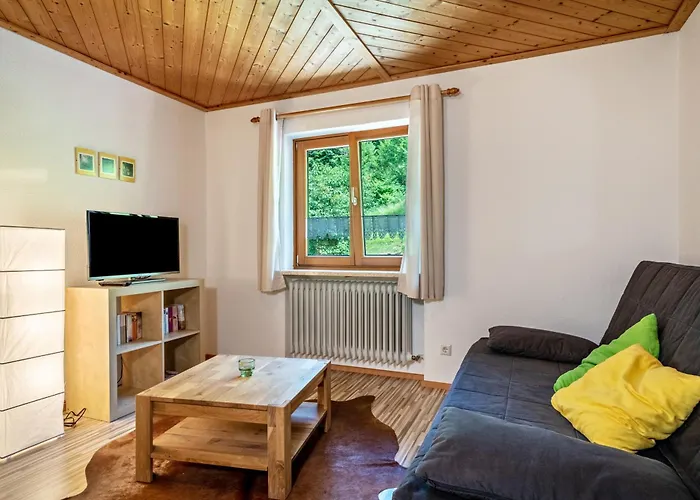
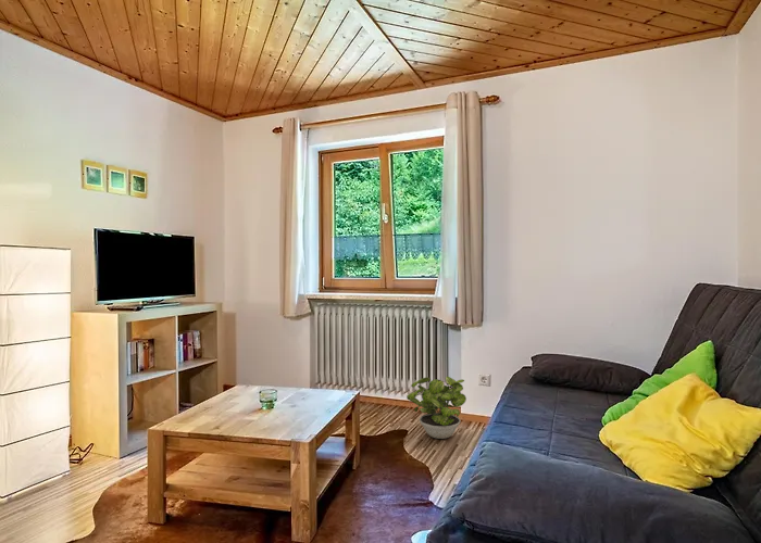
+ potted plant [406,376,467,440]
